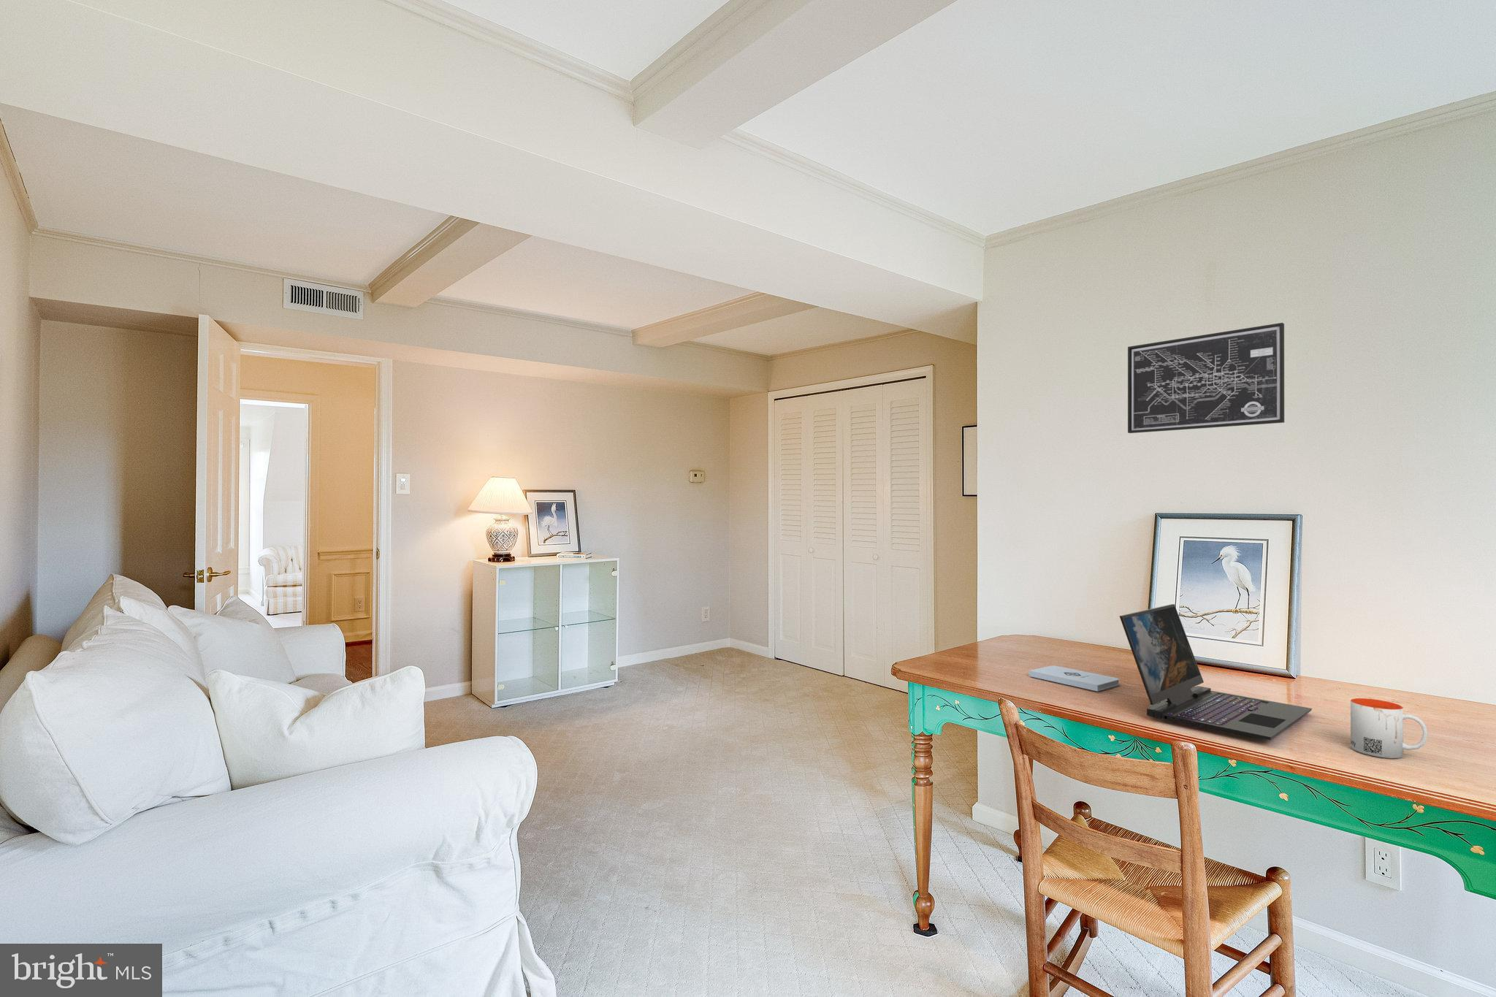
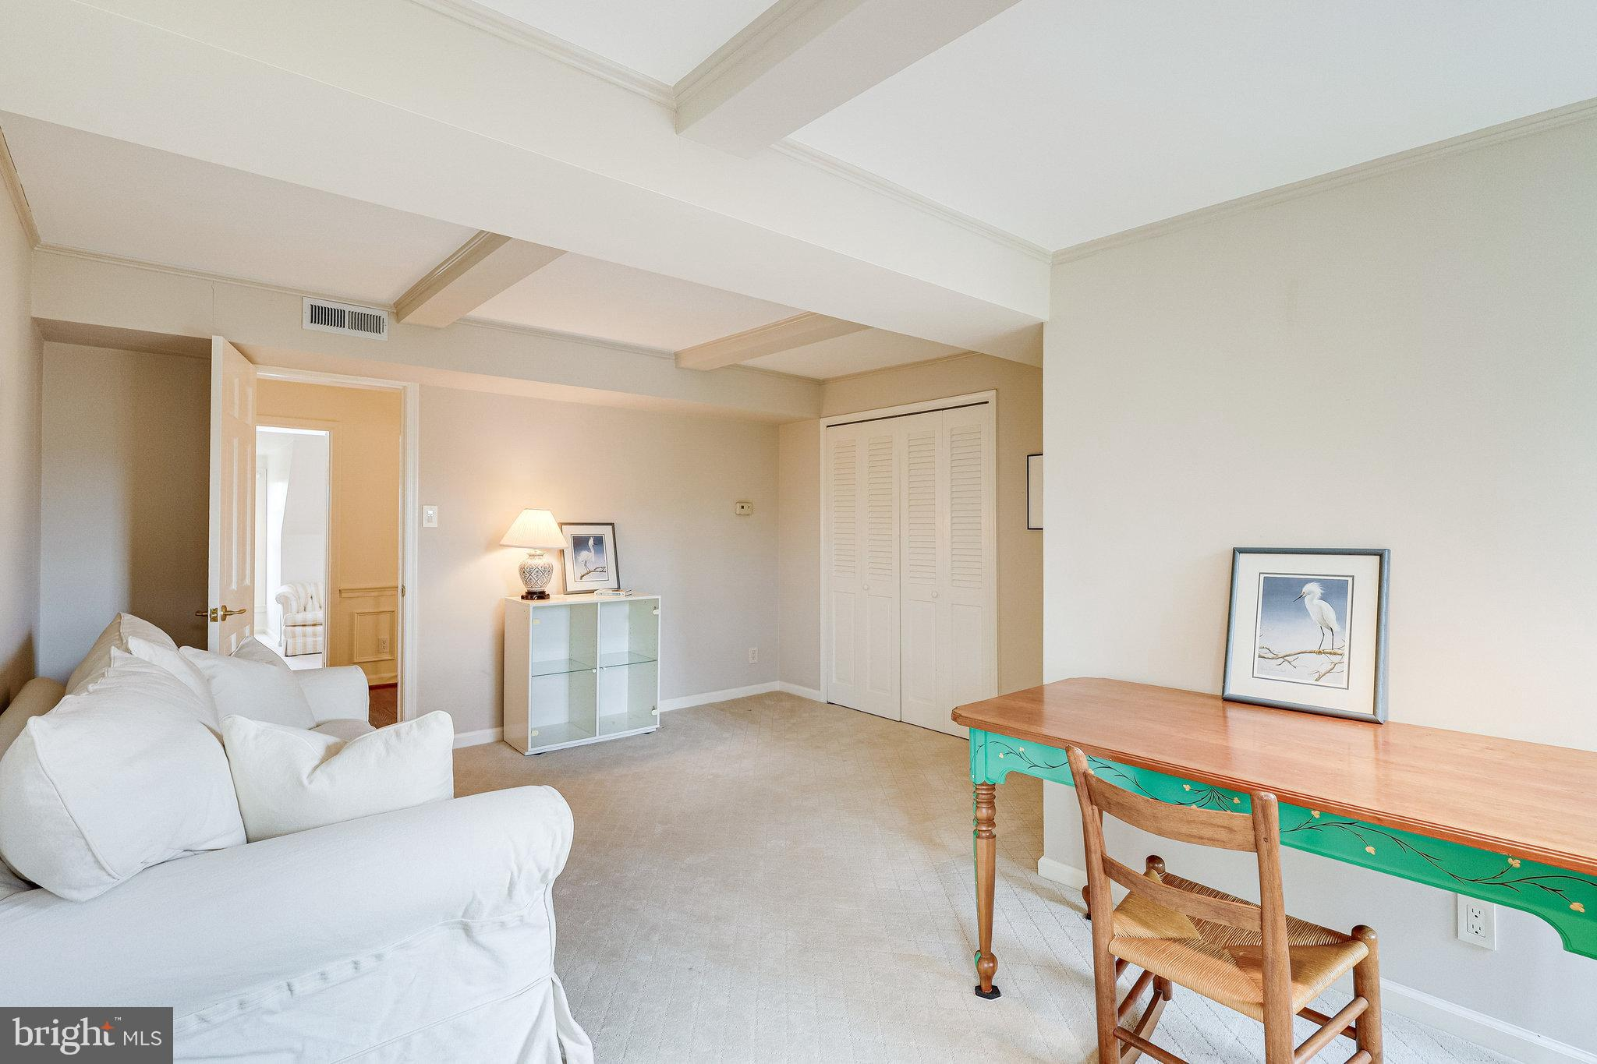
- laptop [1118,603,1312,741]
- wall art [1127,322,1285,434]
- mug [1350,698,1428,759]
- notepad [1029,664,1120,692]
